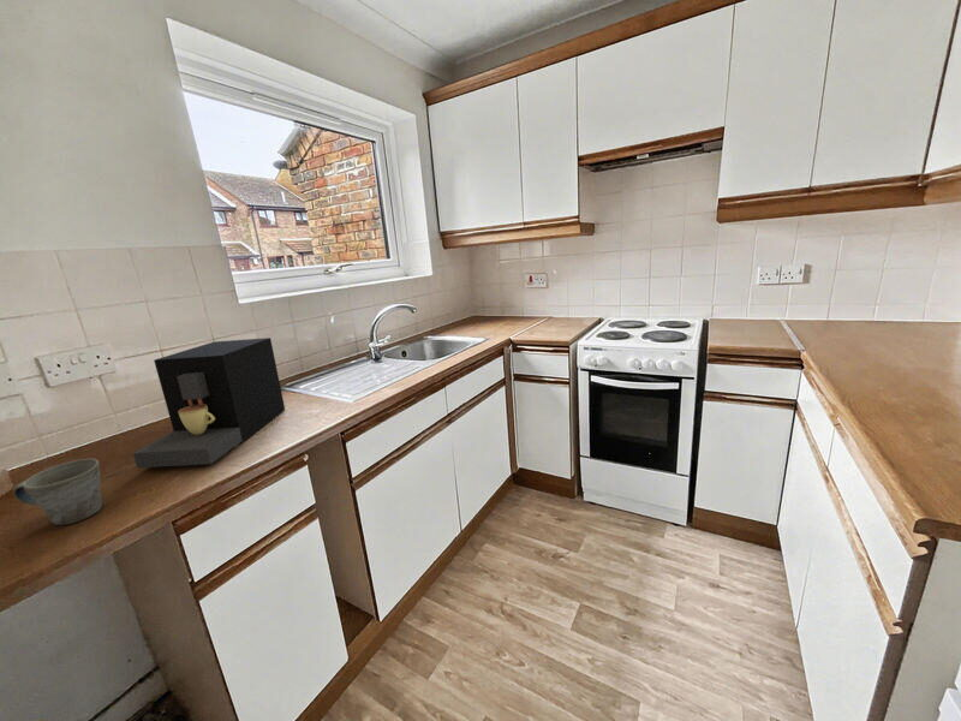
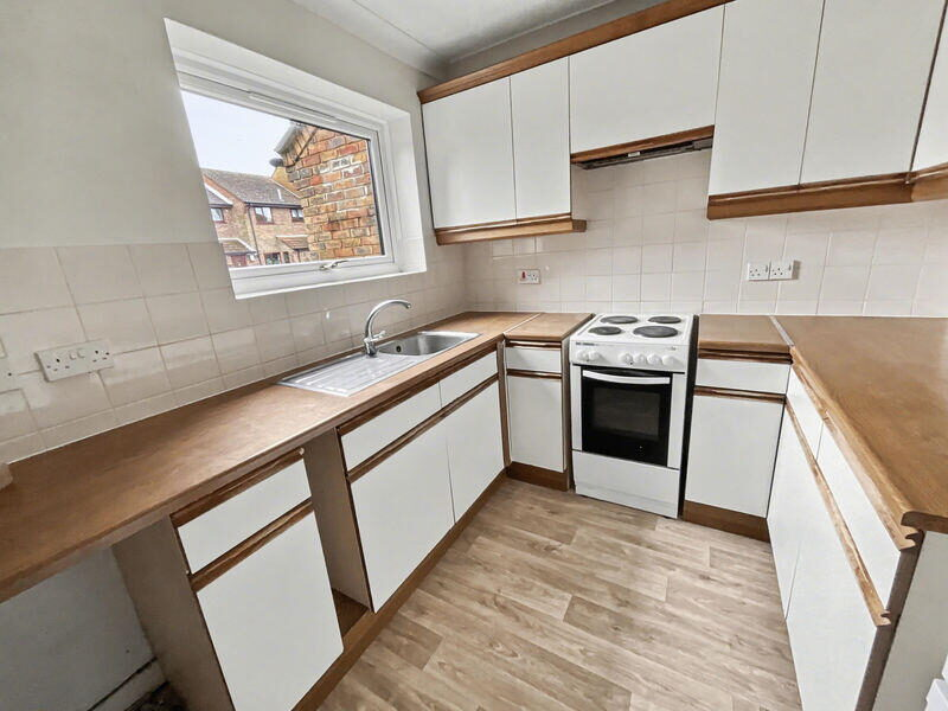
- mug [12,458,105,526]
- coffee maker [132,336,286,469]
